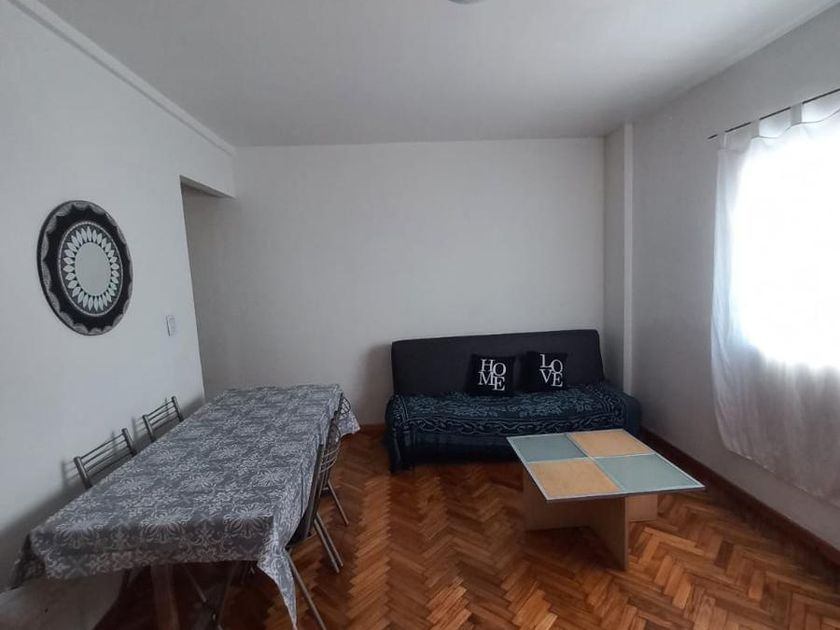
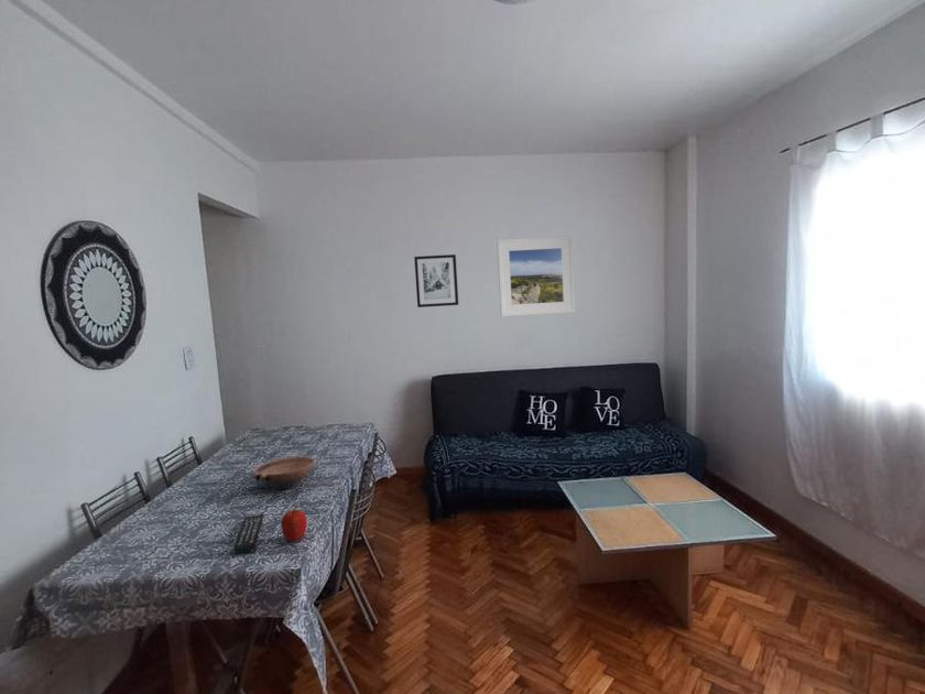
+ fruit [280,506,308,542]
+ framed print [496,235,576,318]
+ remote control [233,513,264,554]
+ wall art [413,253,459,308]
+ bowl [252,455,316,490]
